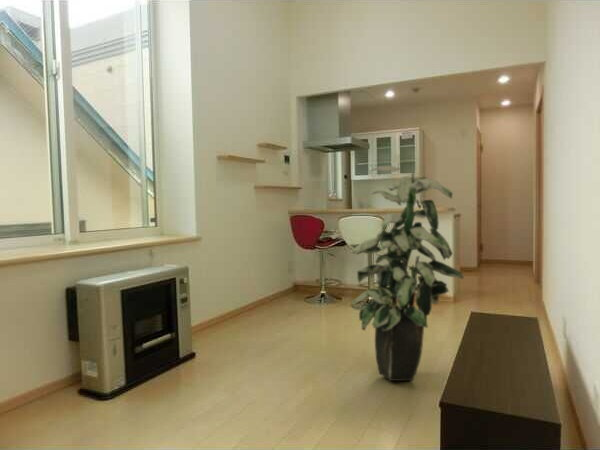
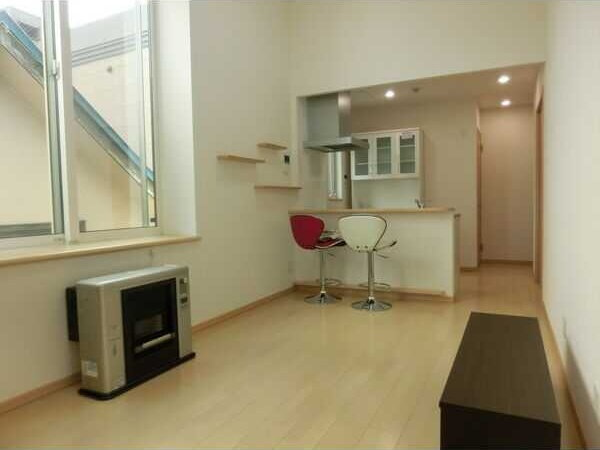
- indoor plant [349,165,465,382]
